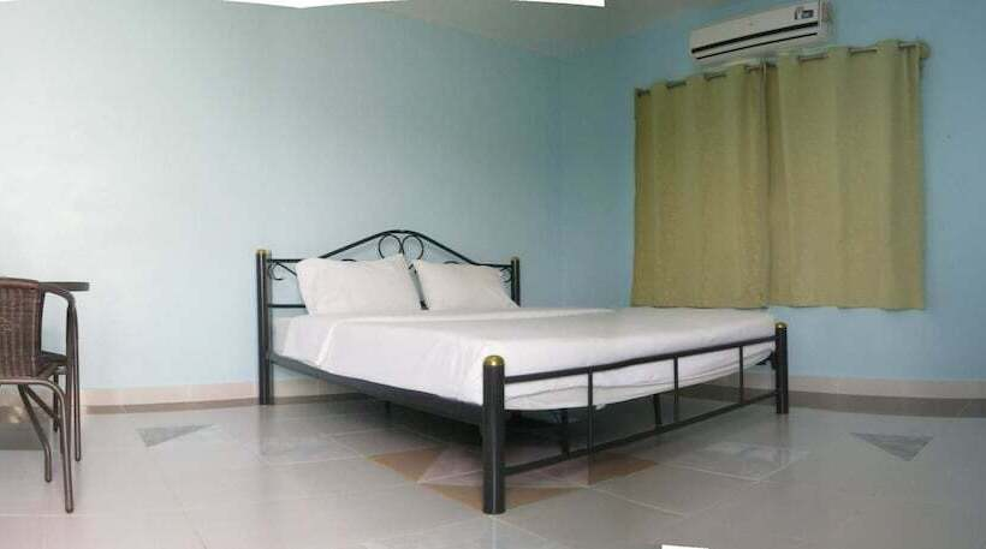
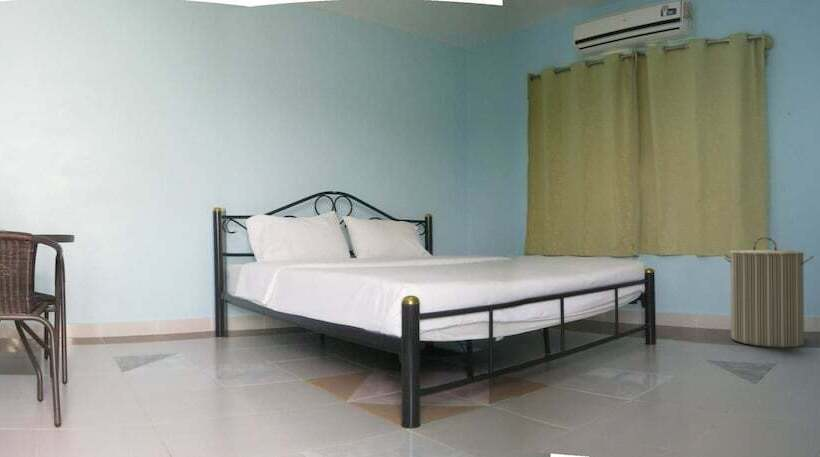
+ laundry hamper [722,236,814,349]
